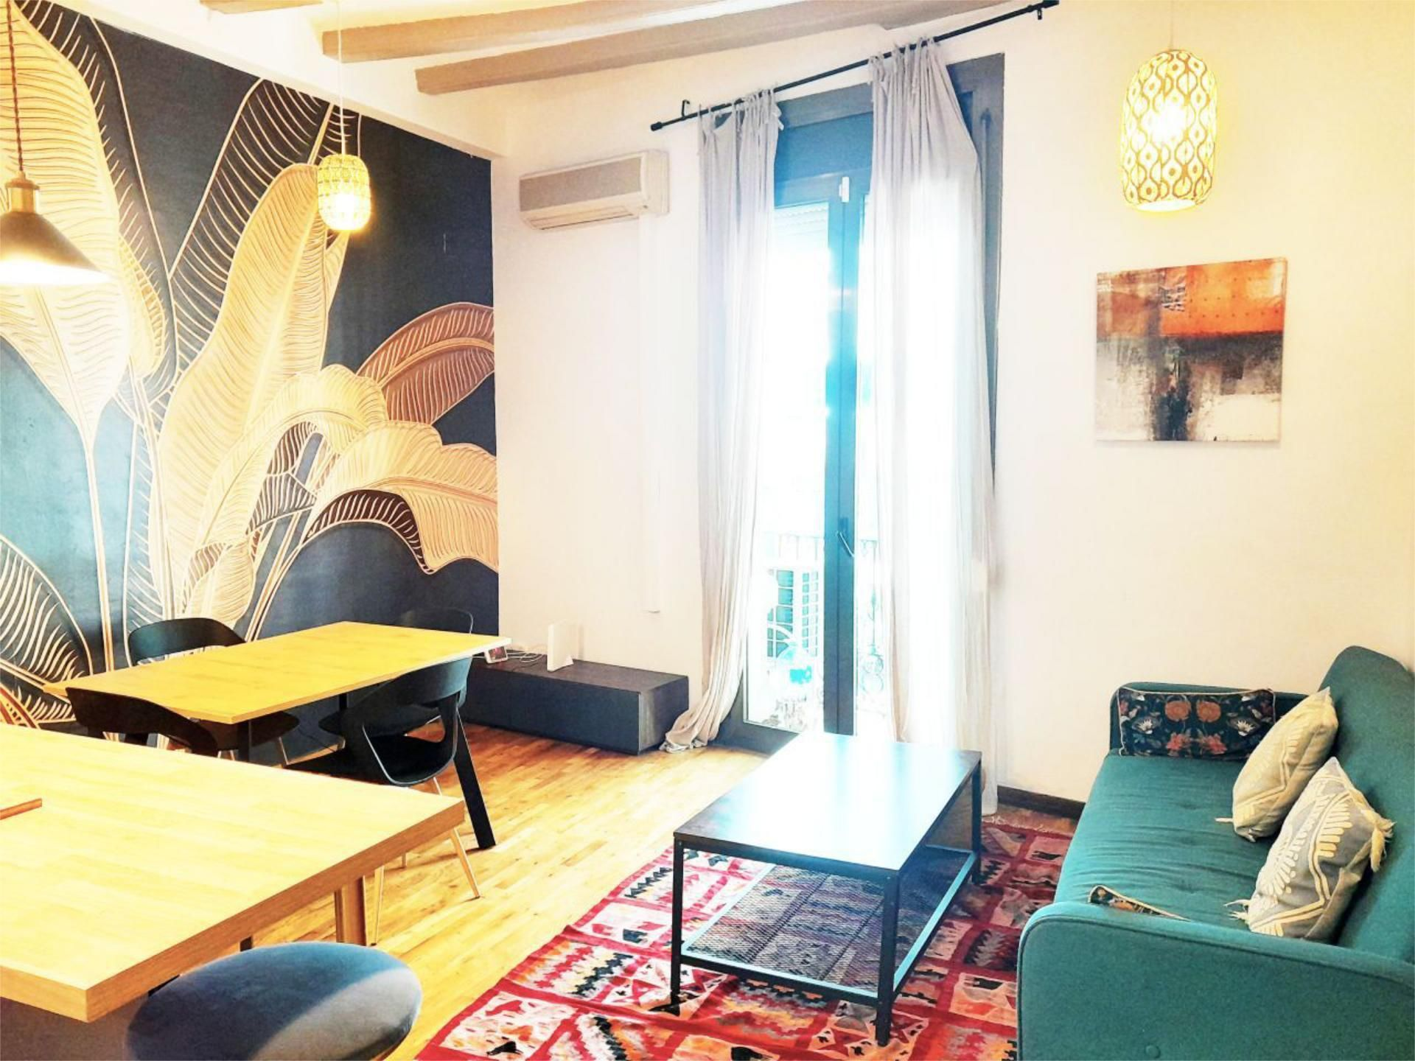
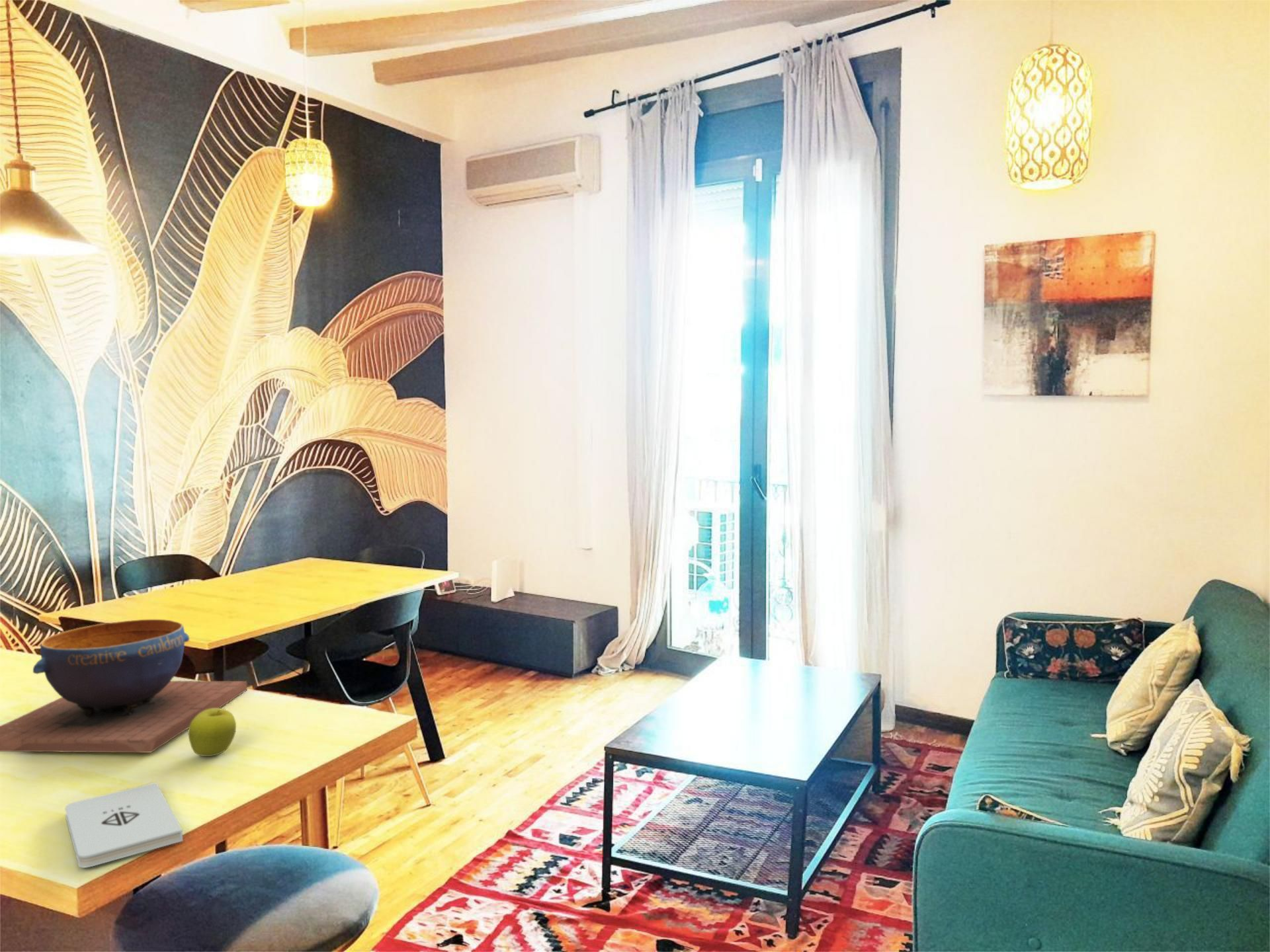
+ fruit [187,708,237,757]
+ notepad [64,782,183,868]
+ decorative bowl [0,619,248,753]
